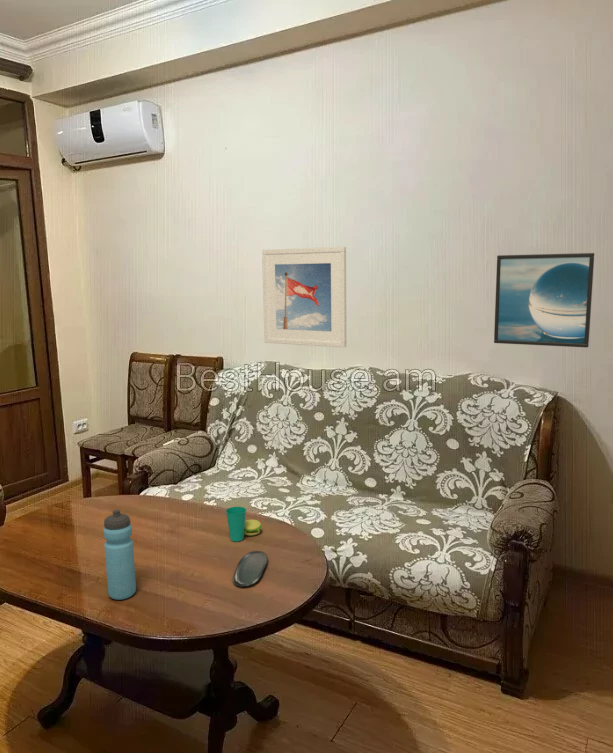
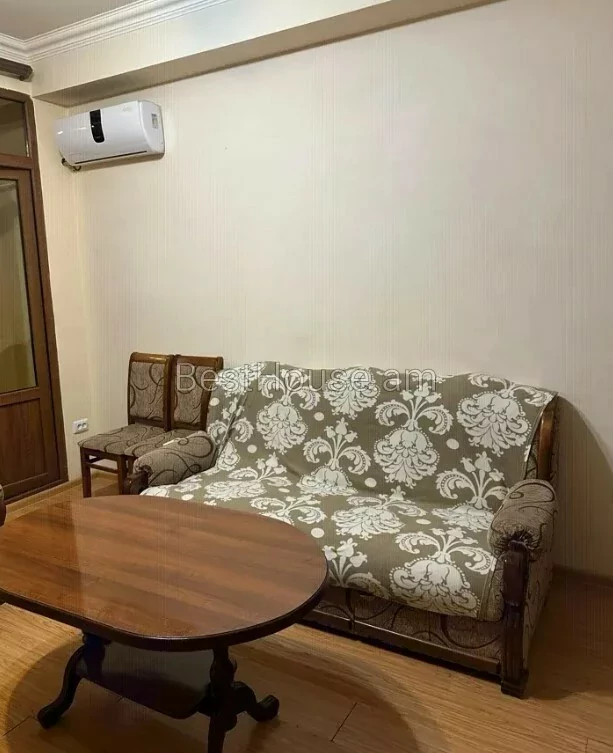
- water bottle [102,509,137,601]
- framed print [261,246,347,348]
- cup [225,506,262,542]
- oval tray [232,550,268,587]
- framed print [493,252,595,348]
